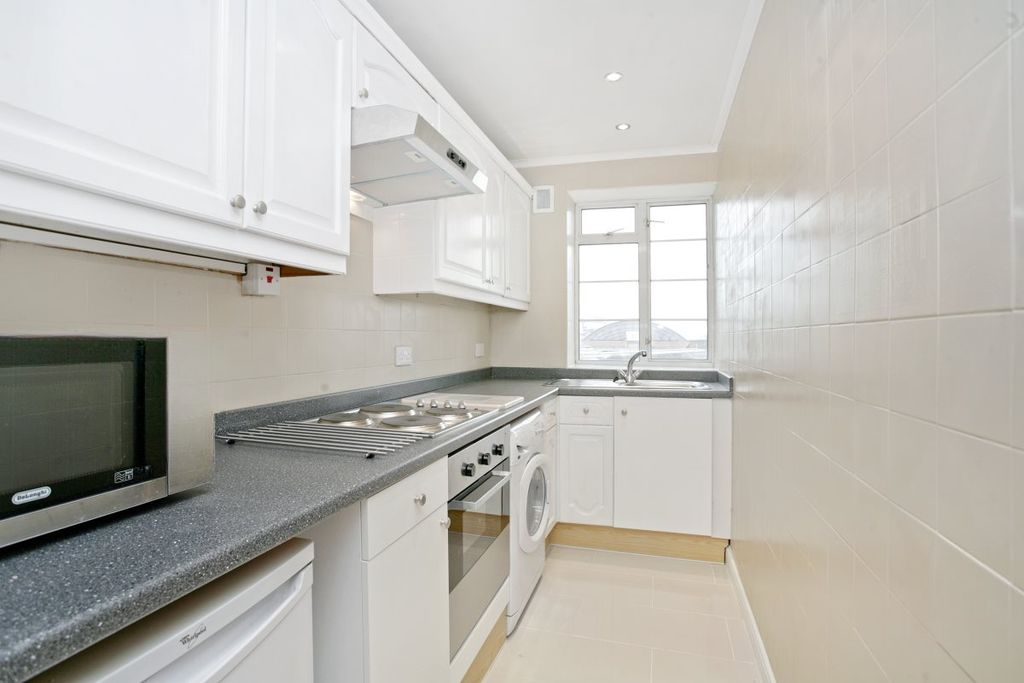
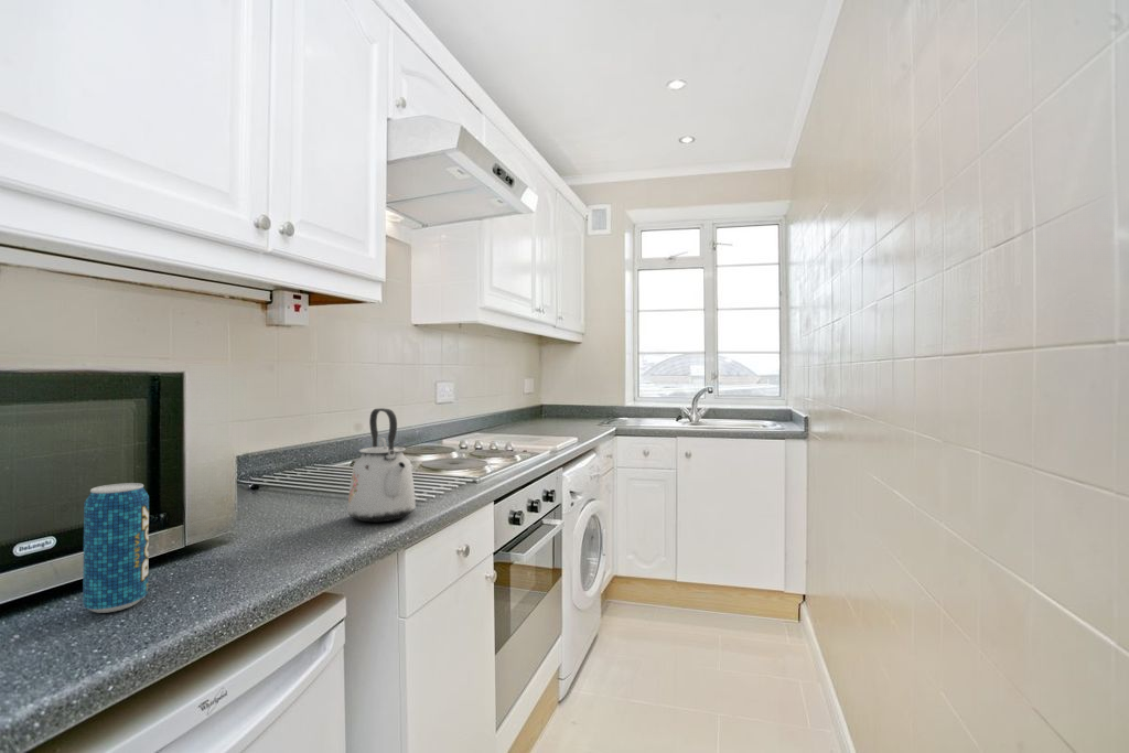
+ beverage can [82,482,150,614]
+ kettle [346,407,417,524]
